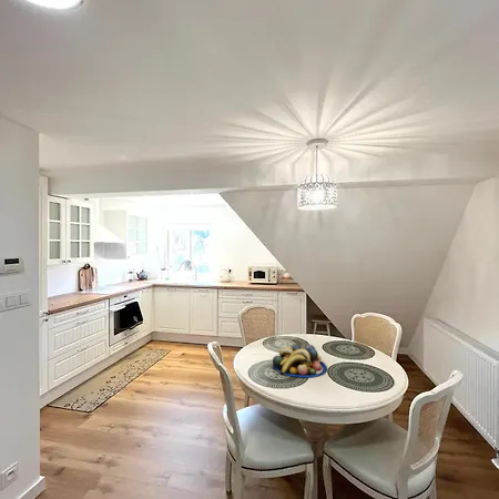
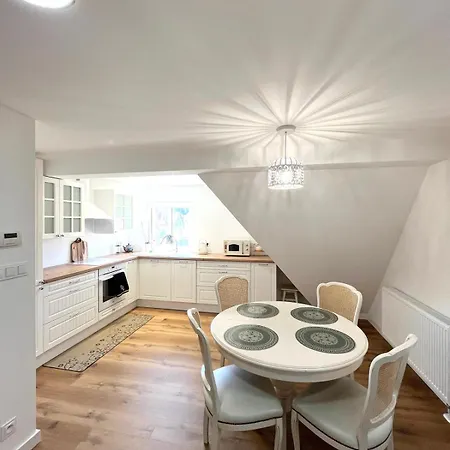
- fruit bowl [271,344,328,378]
